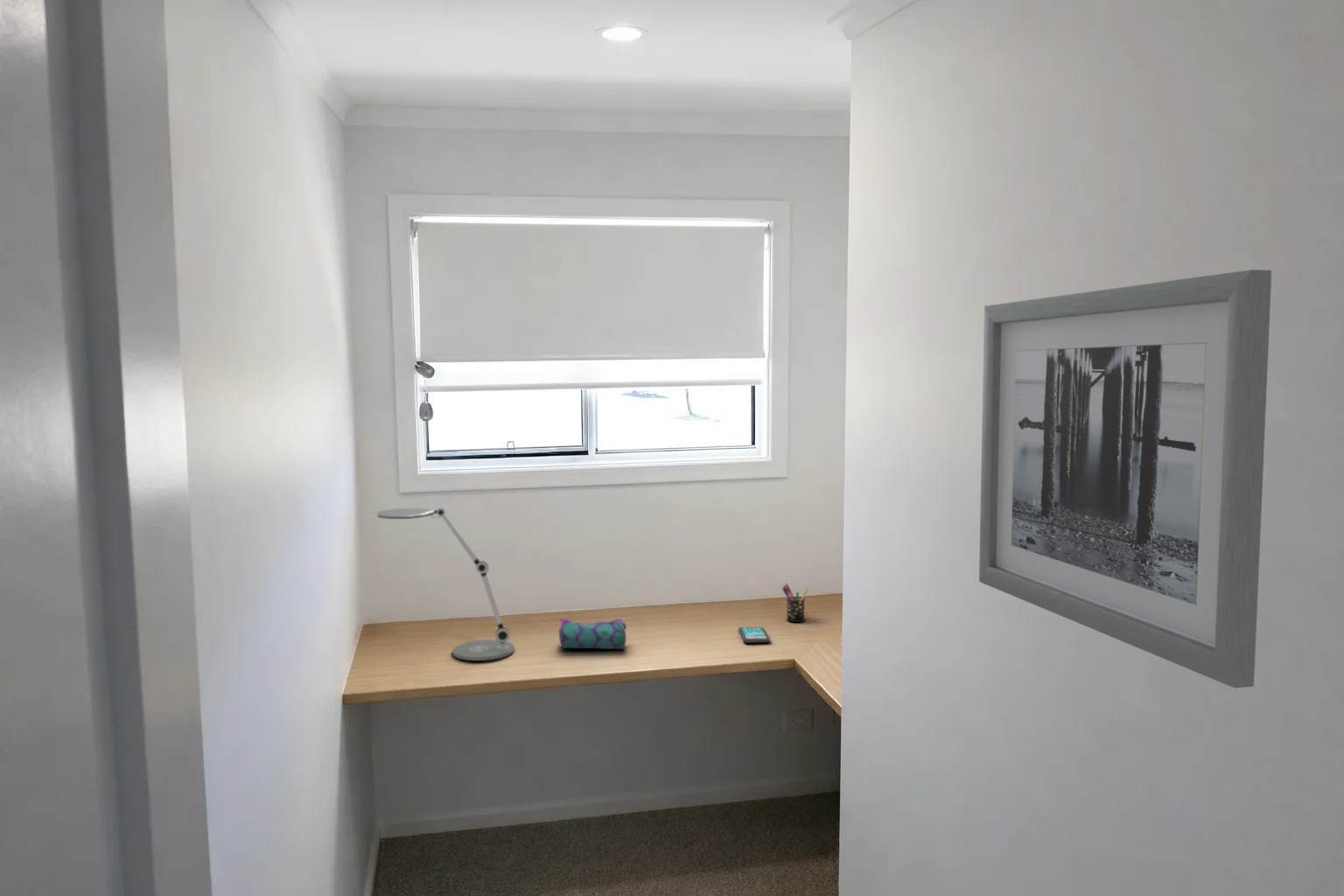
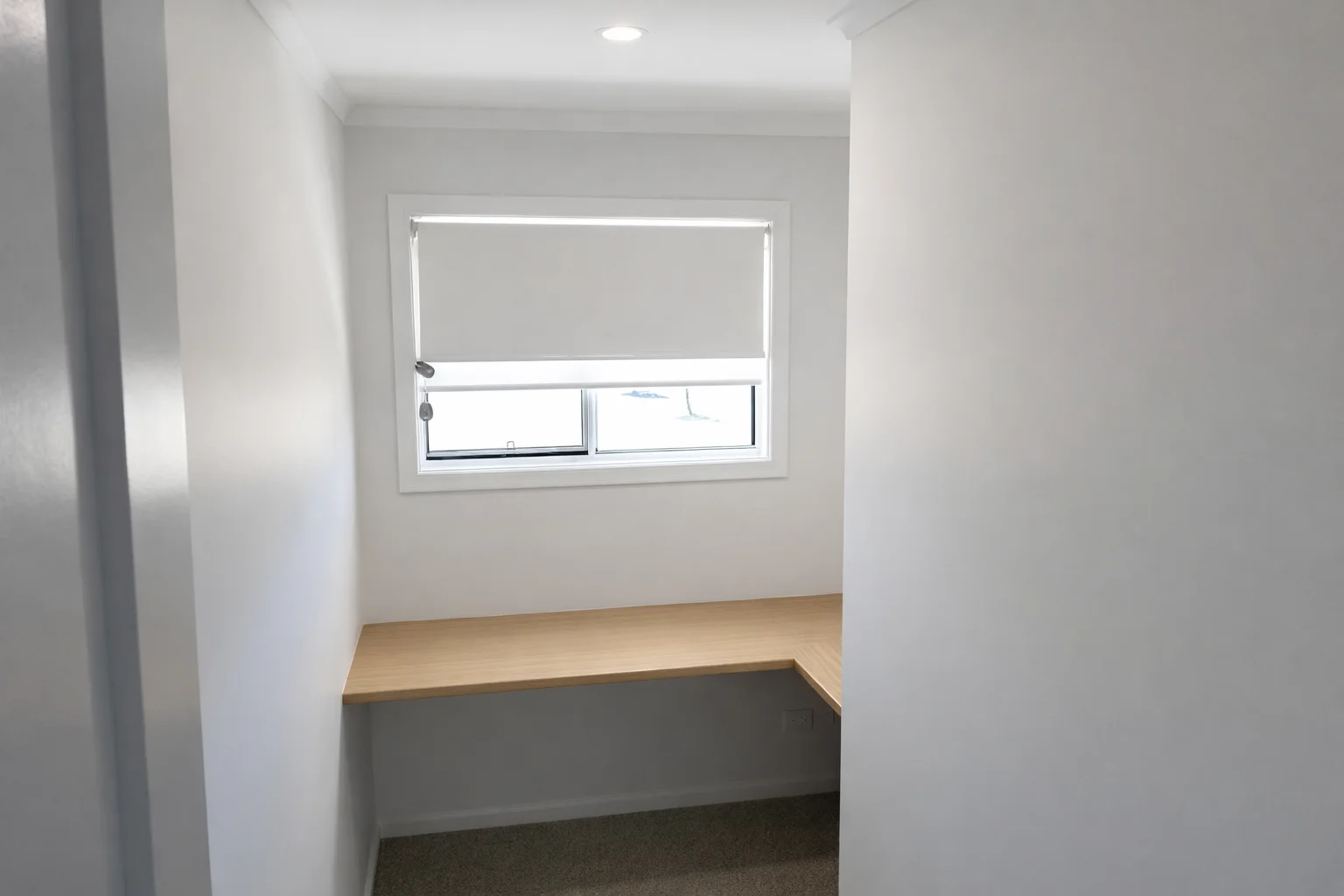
- smartphone [738,627,770,643]
- pen holder [781,583,809,623]
- wall art [978,269,1272,689]
- pencil case [558,616,627,650]
- desk lamp [376,507,515,662]
